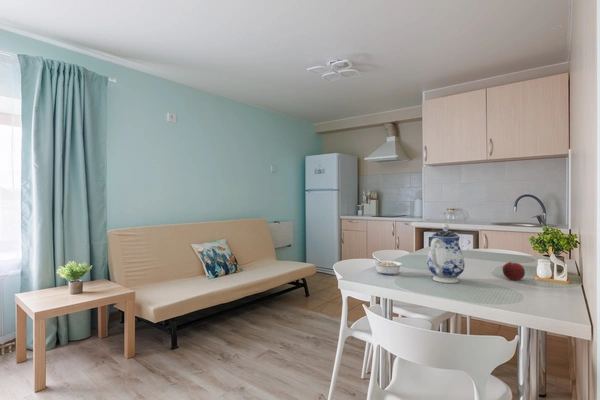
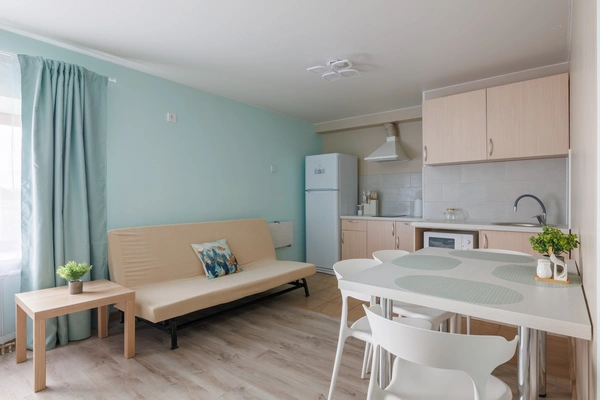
- legume [372,257,403,276]
- teapot [426,223,465,284]
- fruit [502,261,526,281]
